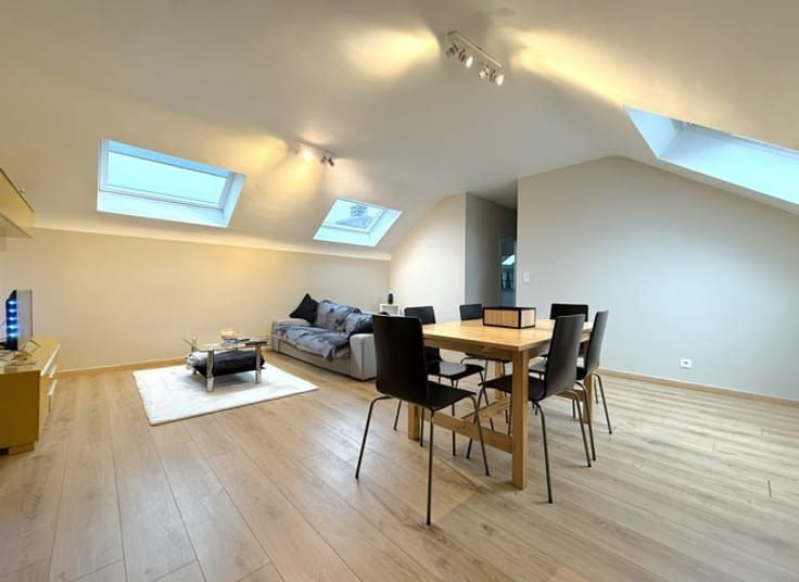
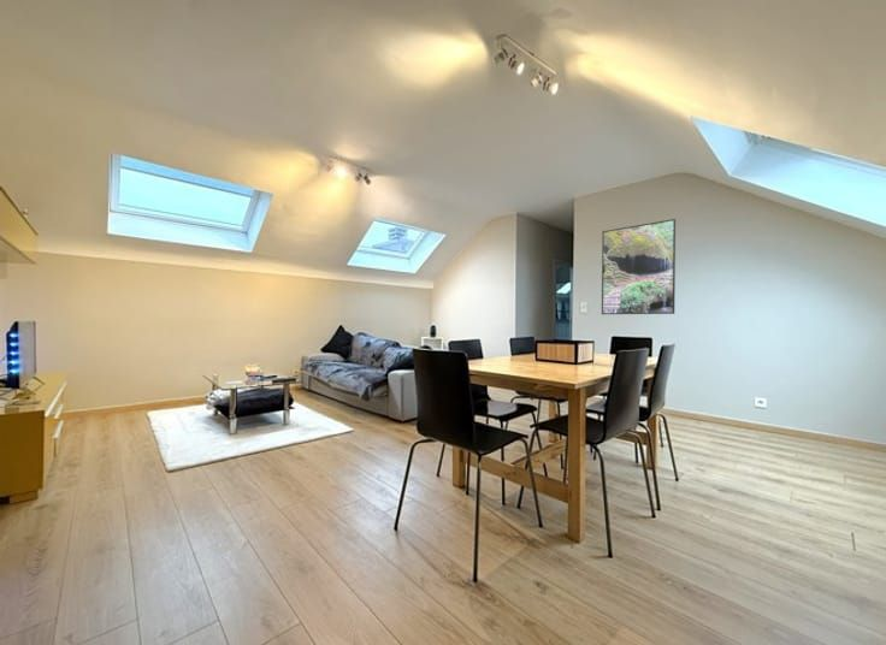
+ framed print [601,218,677,315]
